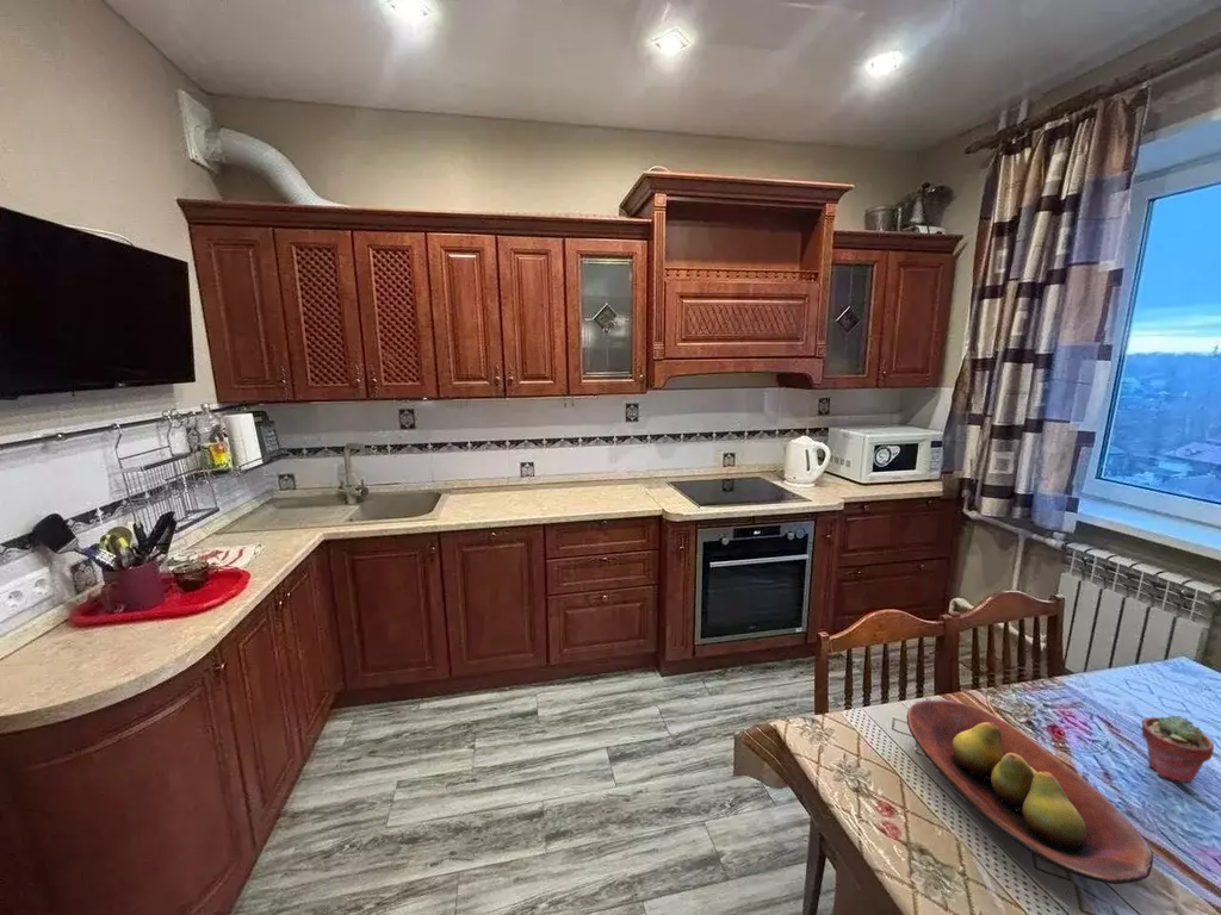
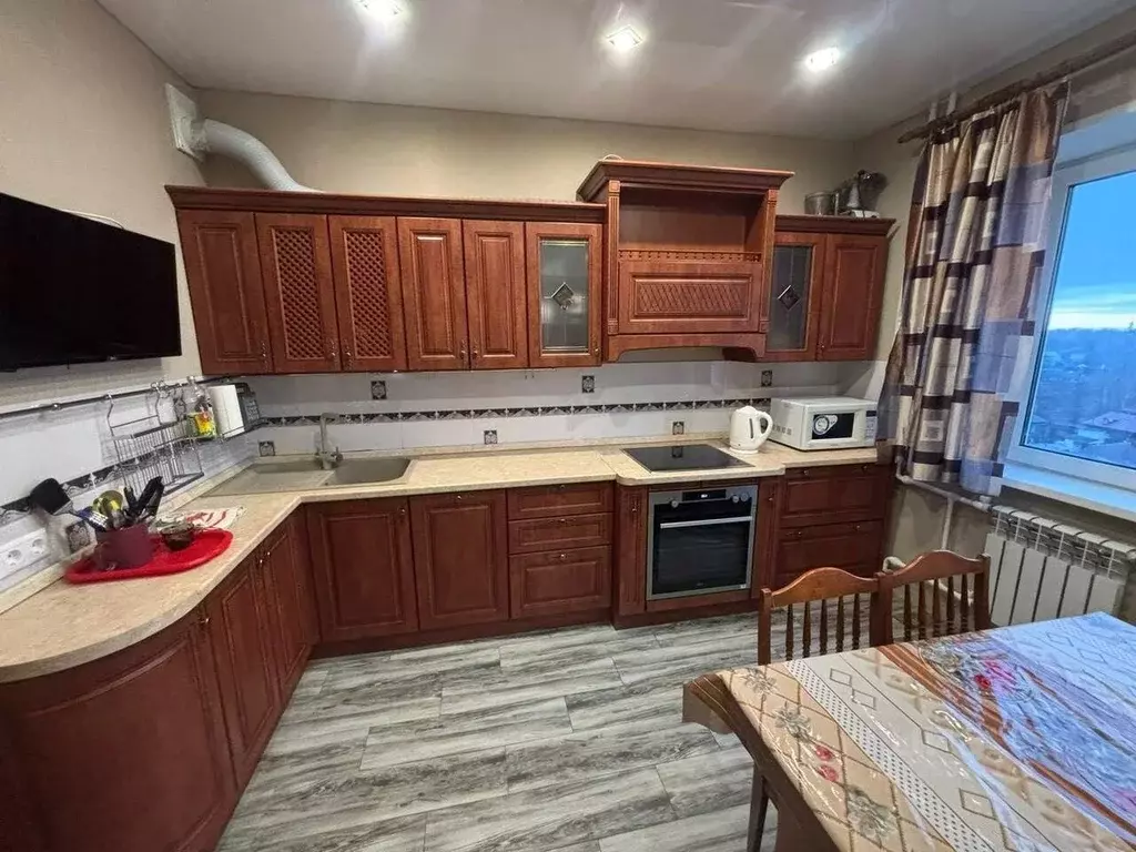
- potted succulent [1140,714,1215,784]
- fruit bowl [906,698,1154,885]
